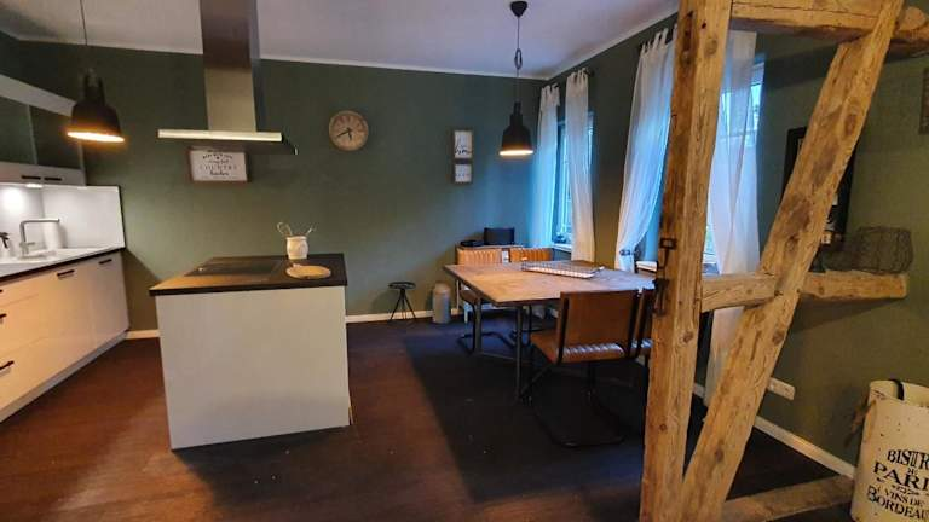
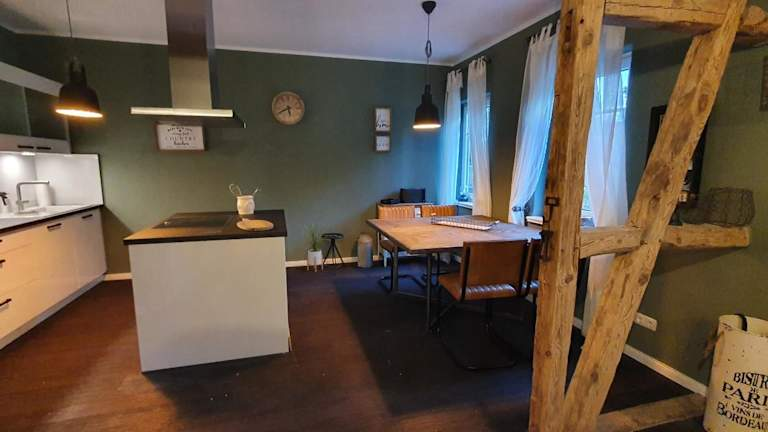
+ house plant [300,218,330,273]
